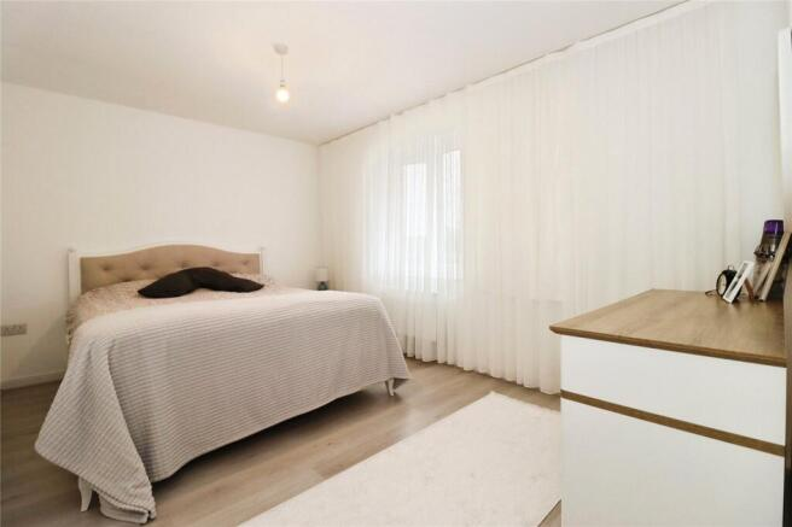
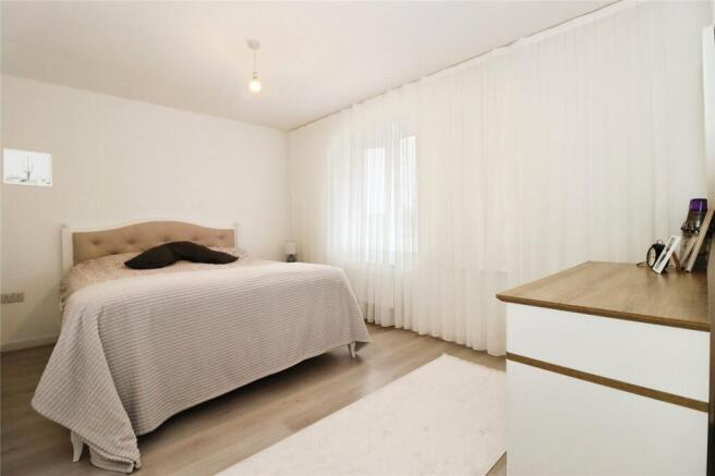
+ wall art [2,147,52,187]
